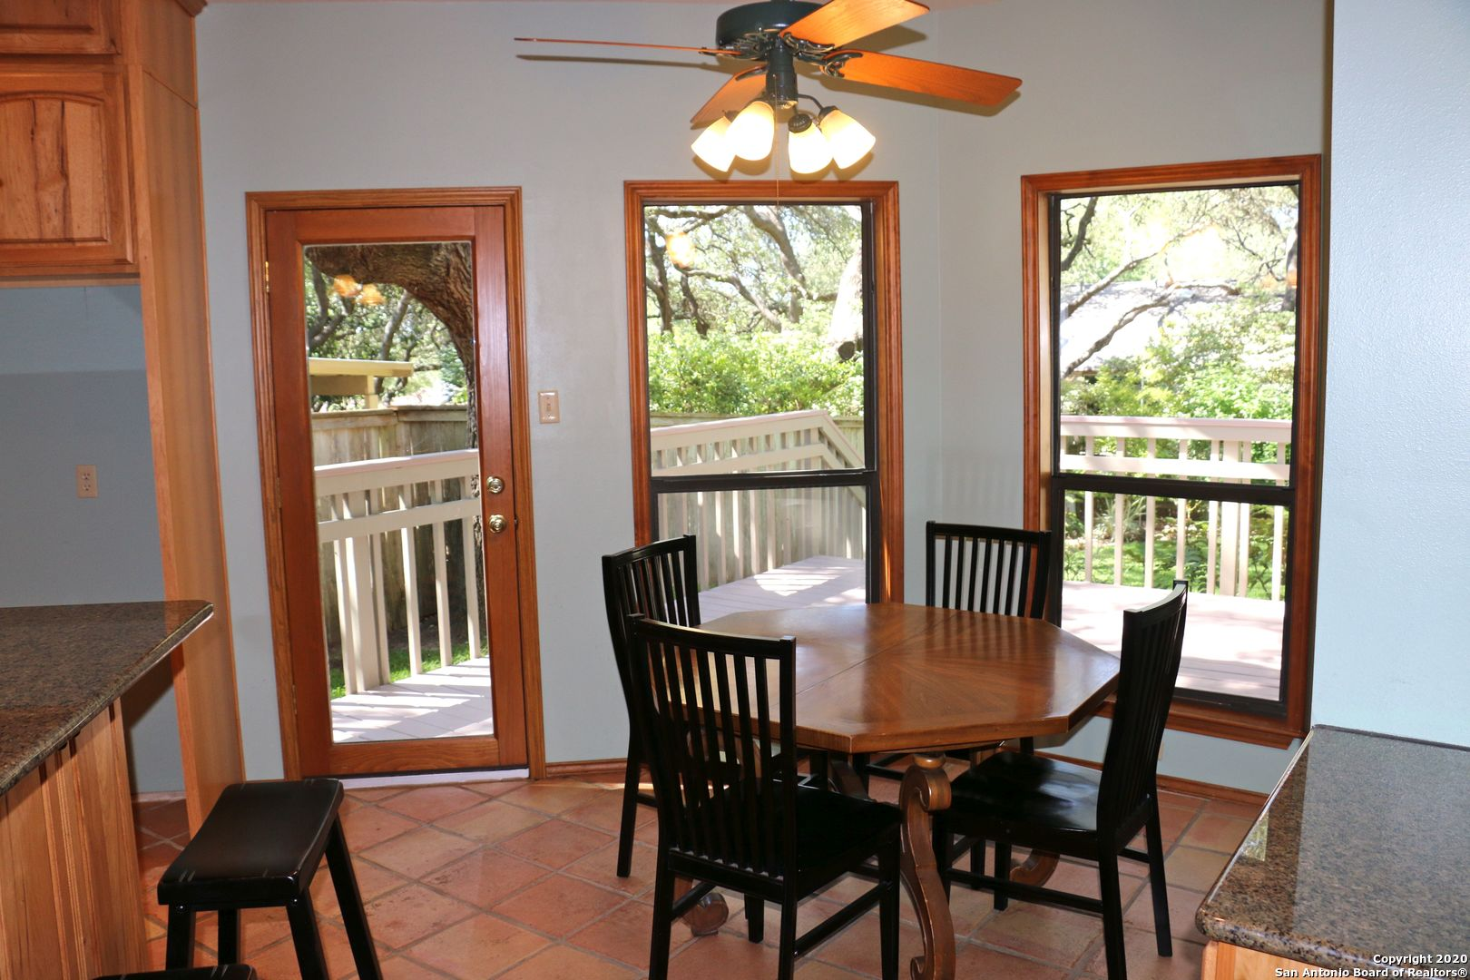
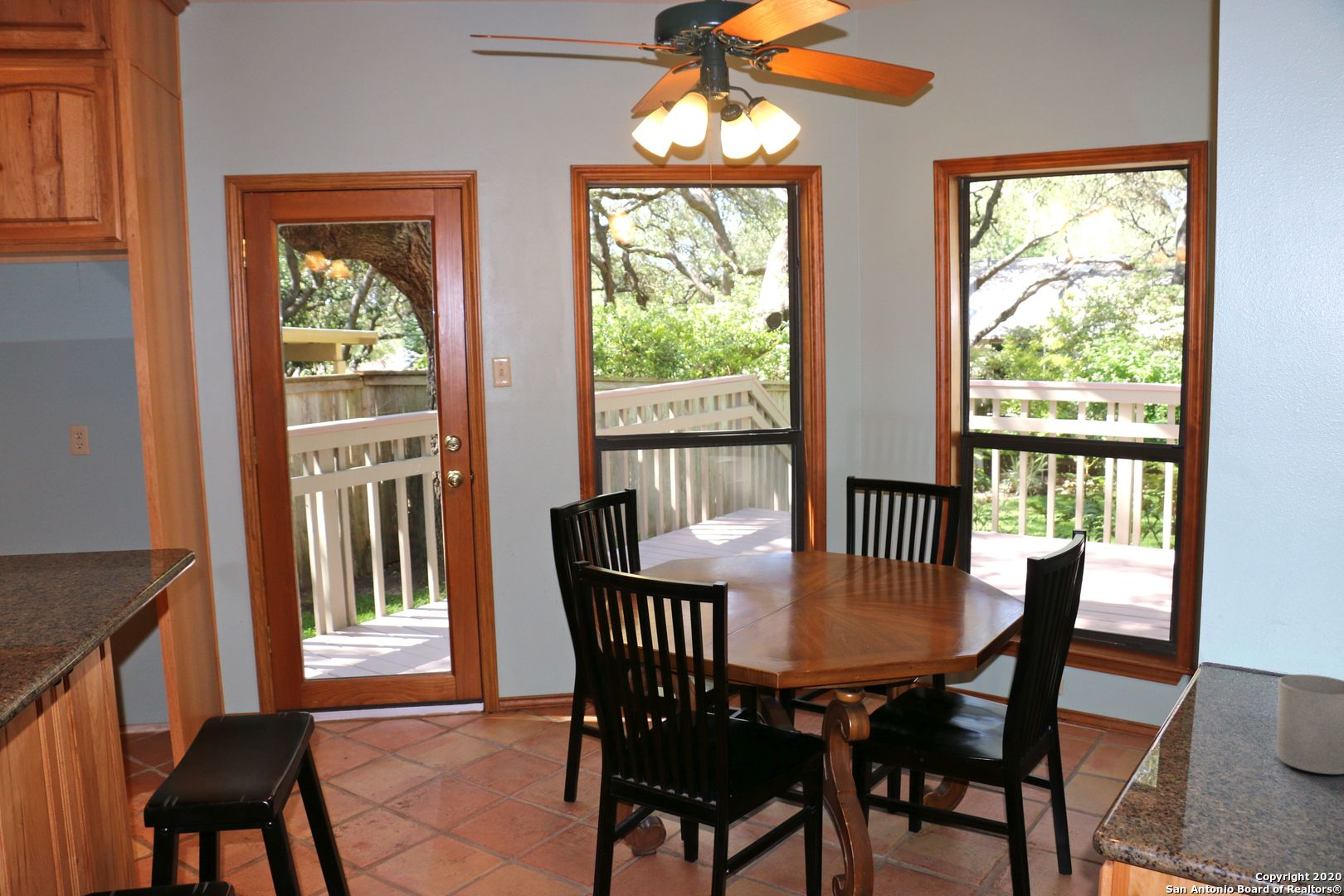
+ mug [1276,674,1344,775]
